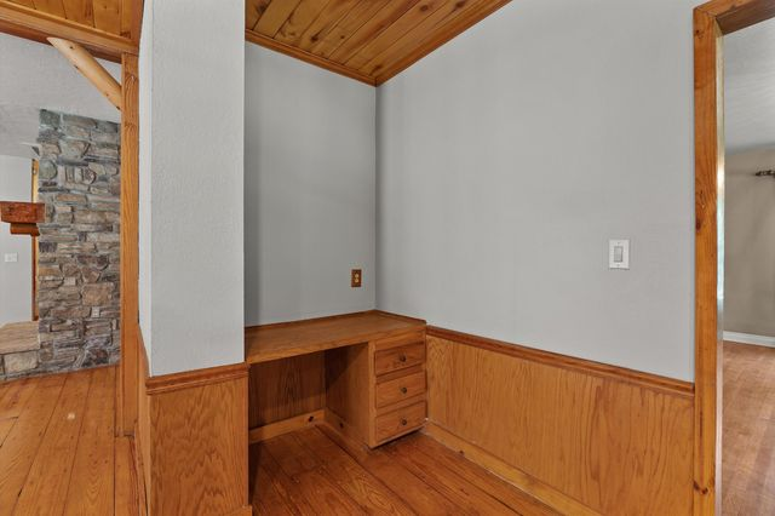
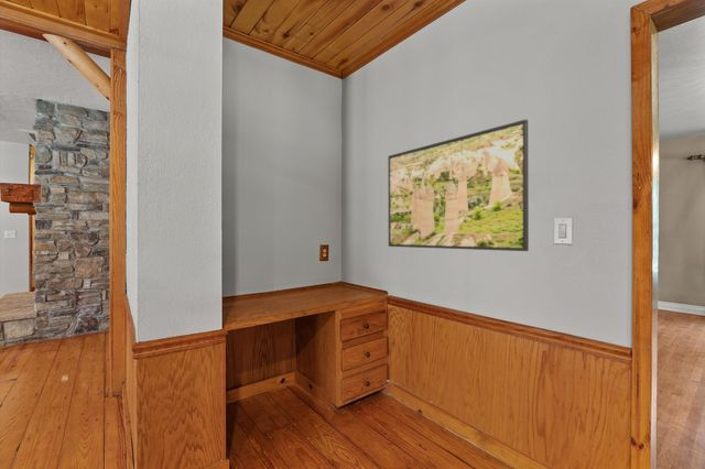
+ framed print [387,118,530,252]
